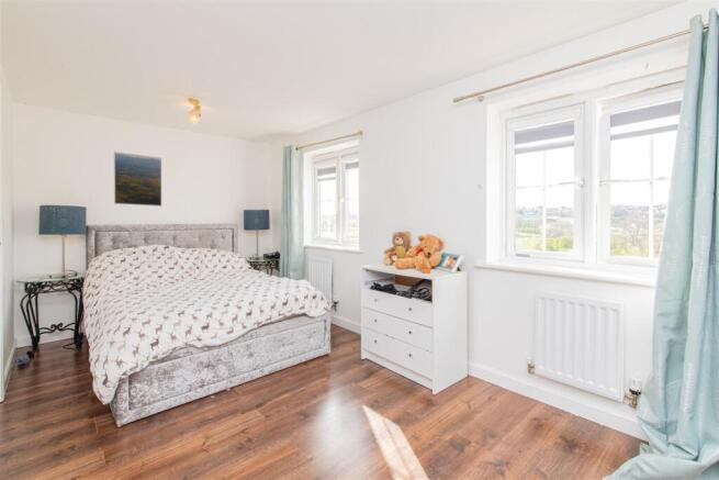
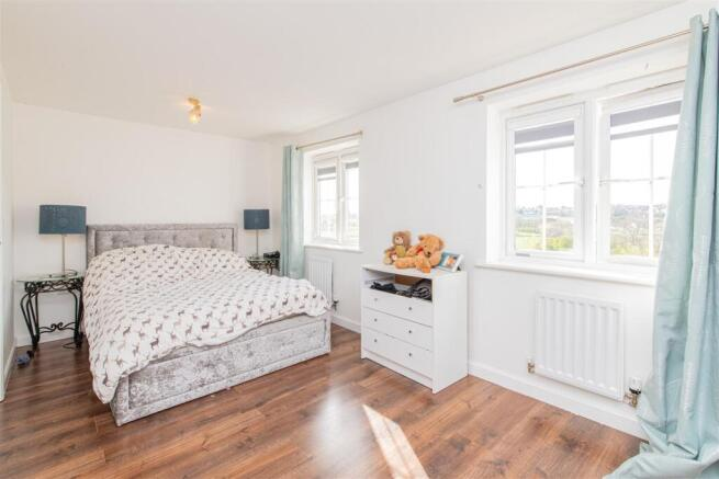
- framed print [113,150,162,208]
